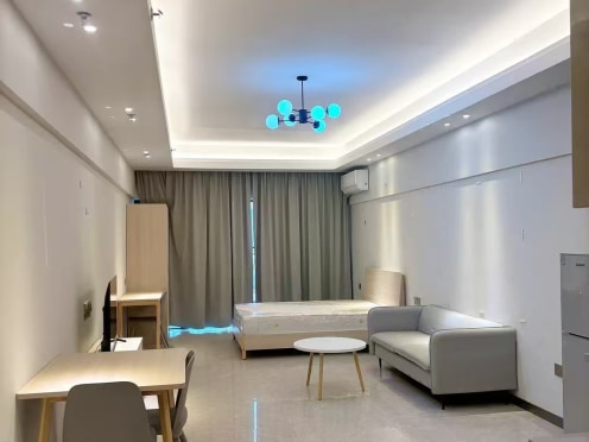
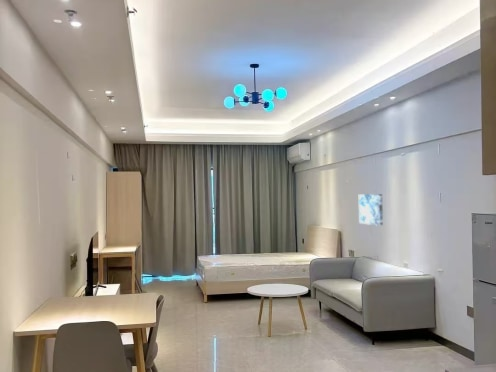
+ wall art [358,193,384,227]
